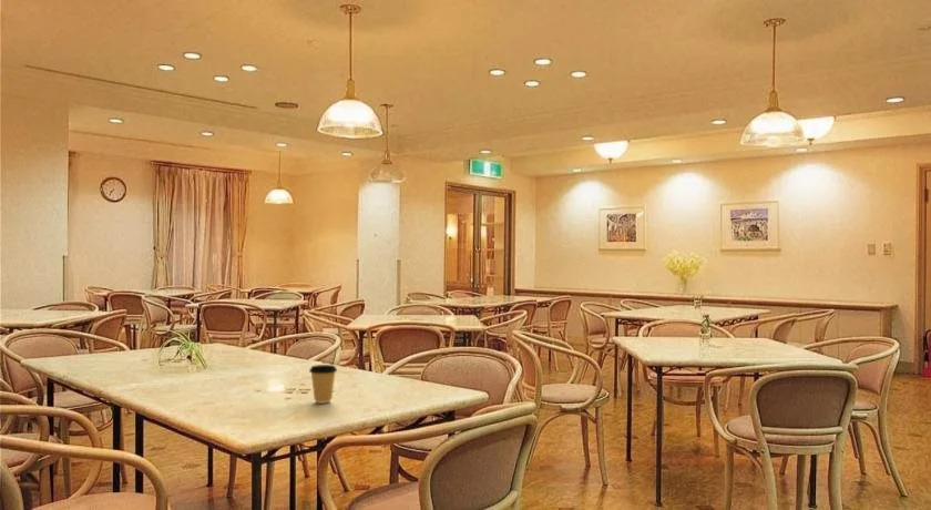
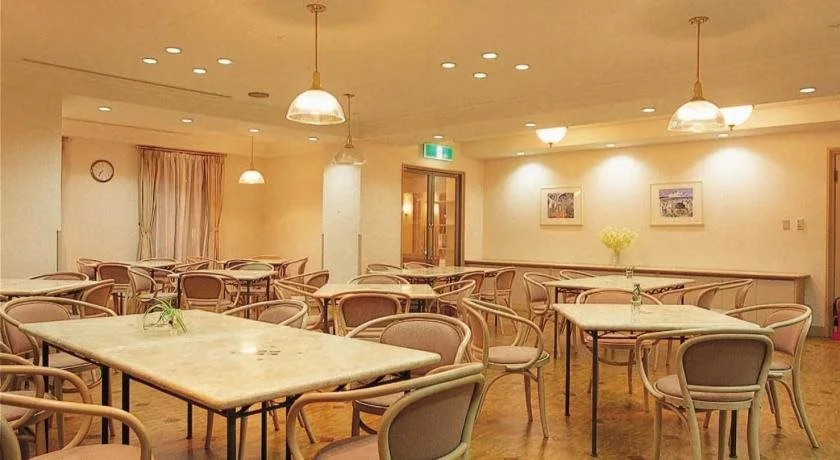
- coffee cup [308,364,338,405]
